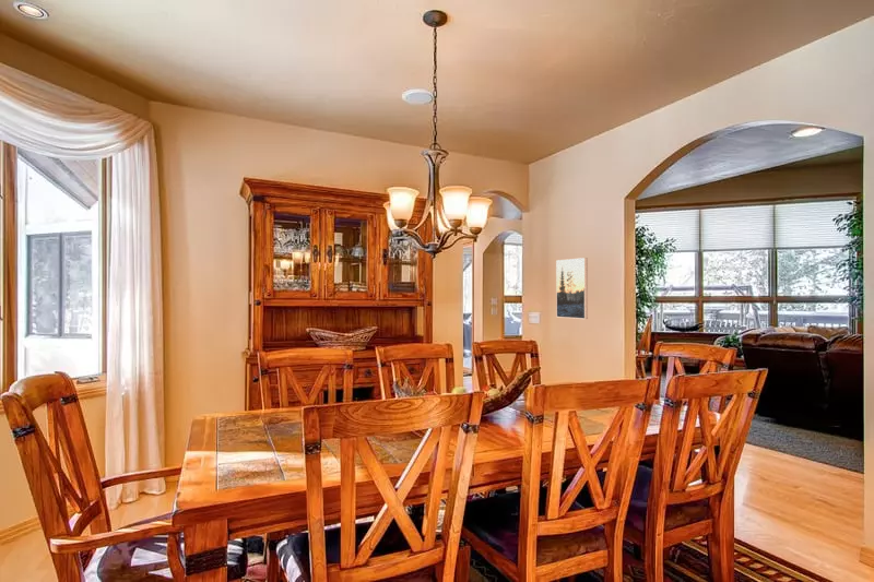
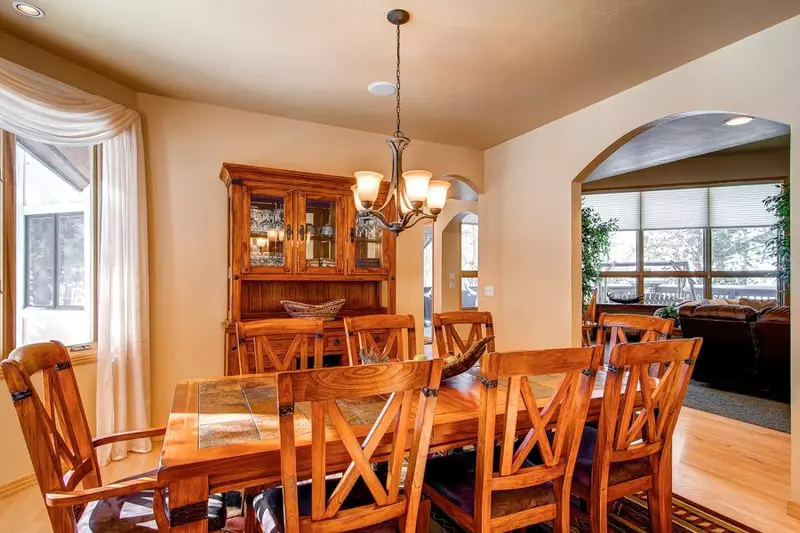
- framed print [555,257,589,320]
